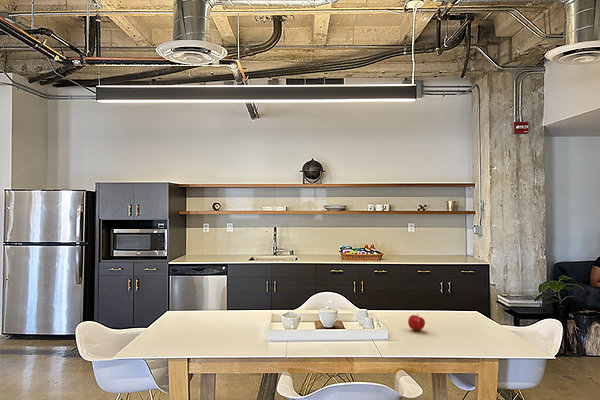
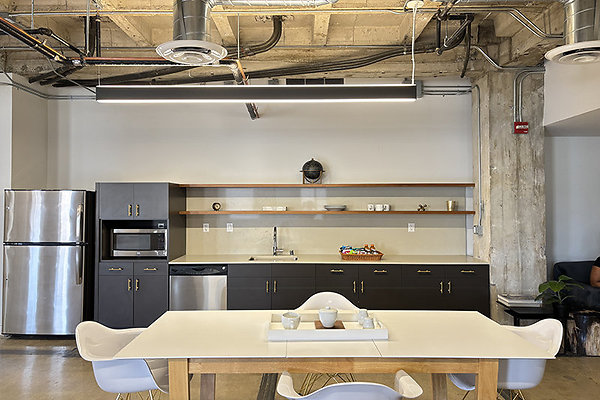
- fruit [407,313,426,332]
